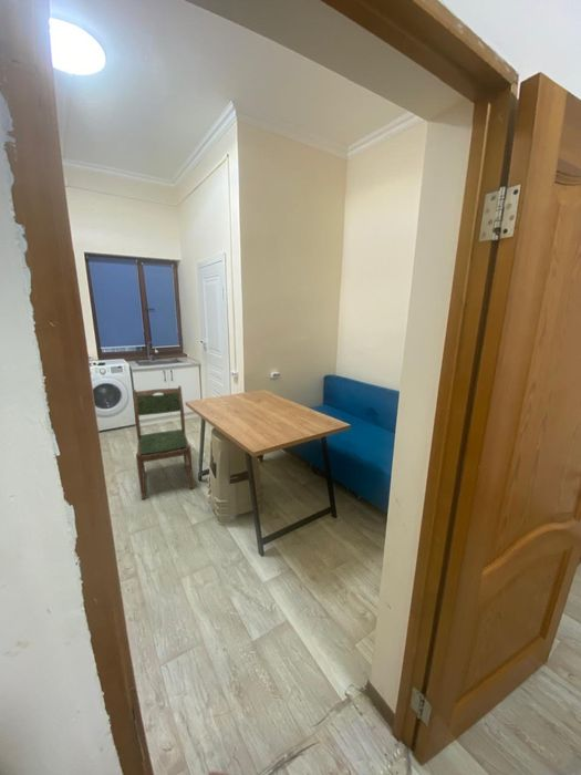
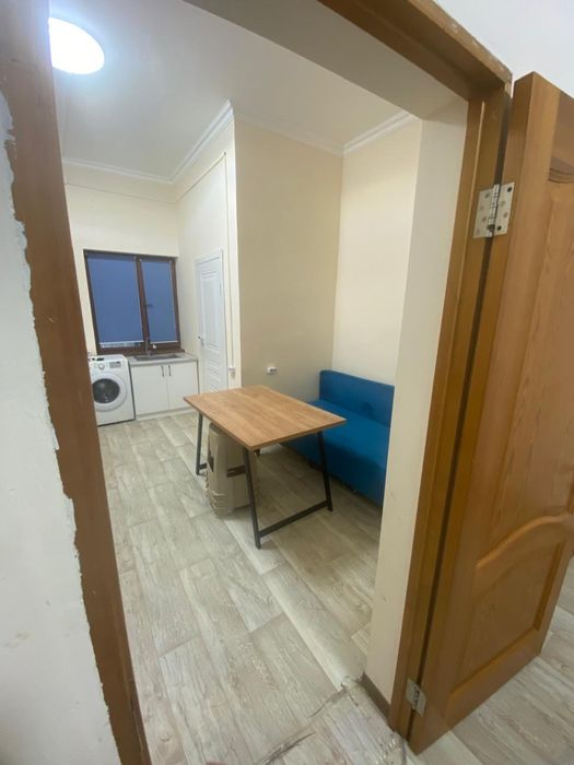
- dining chair [132,385,194,500]
